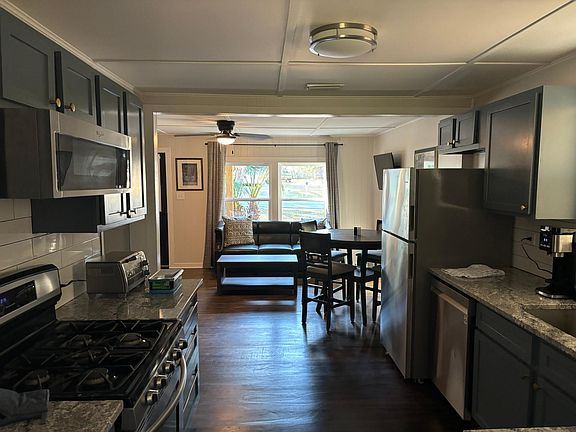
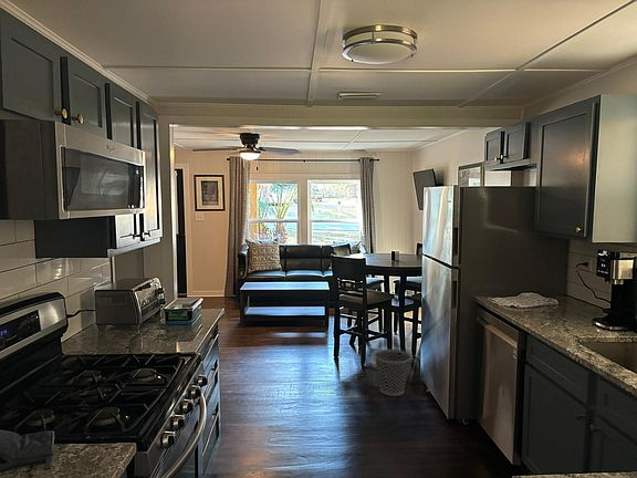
+ wastebasket [373,349,413,397]
